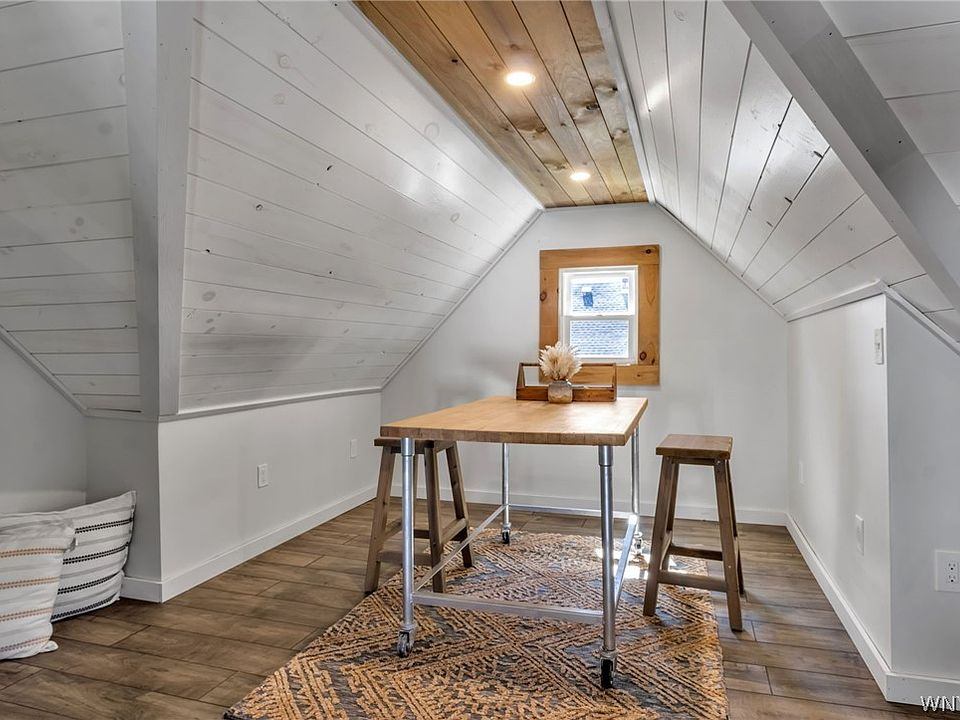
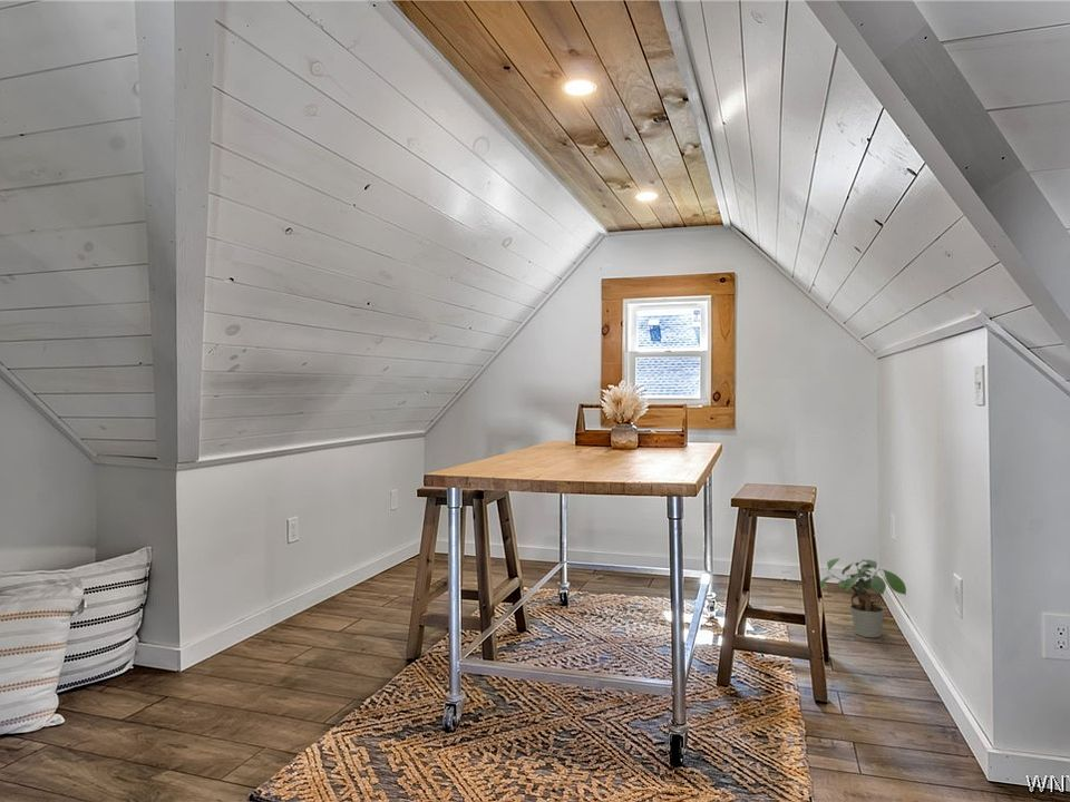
+ potted plant [819,557,907,638]
